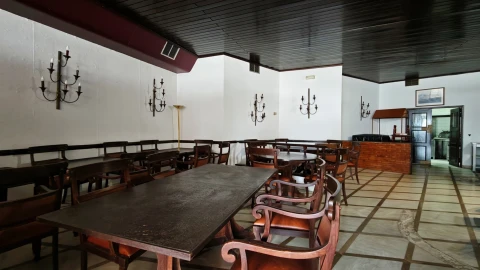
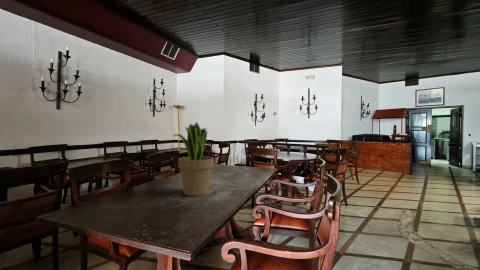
+ potted plant [172,121,215,197]
